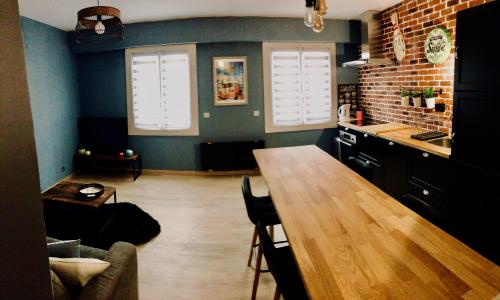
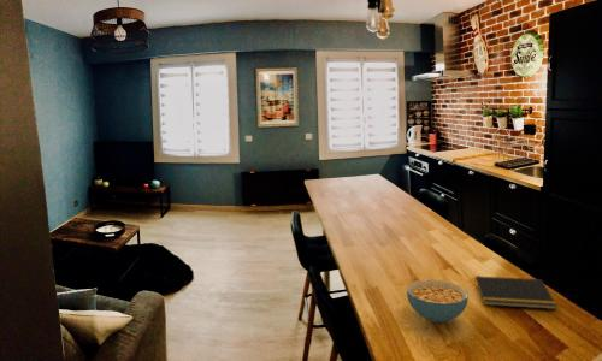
+ cereal bowl [406,279,470,324]
+ notepad [473,276,559,310]
